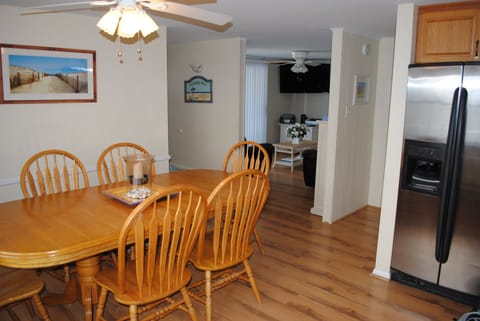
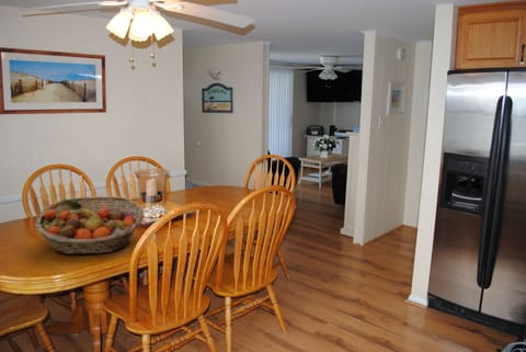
+ fruit basket [34,195,145,256]
